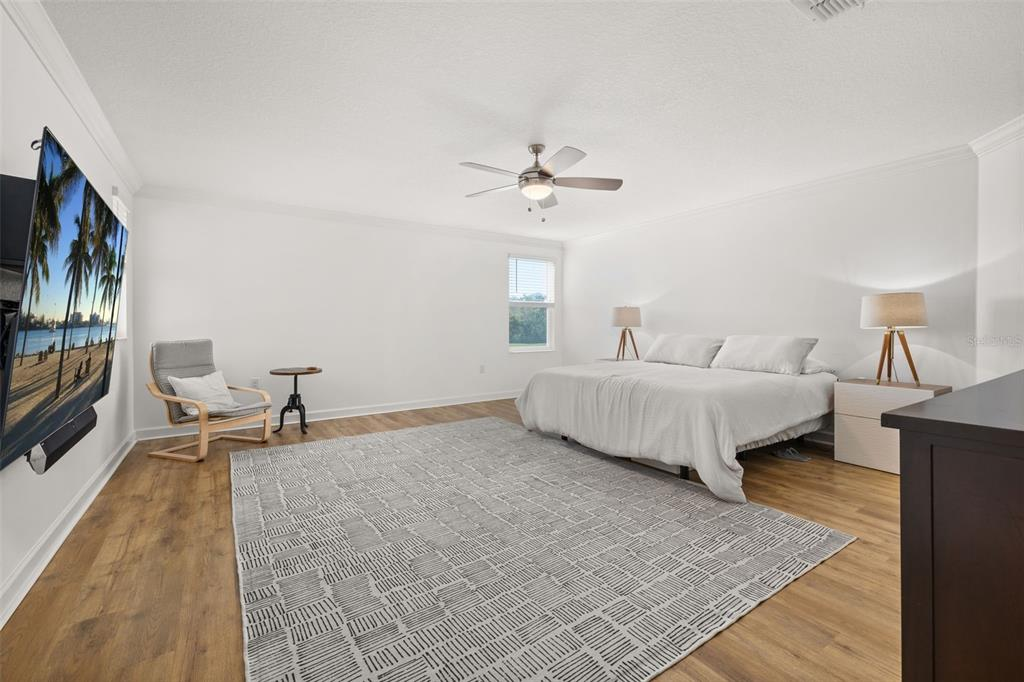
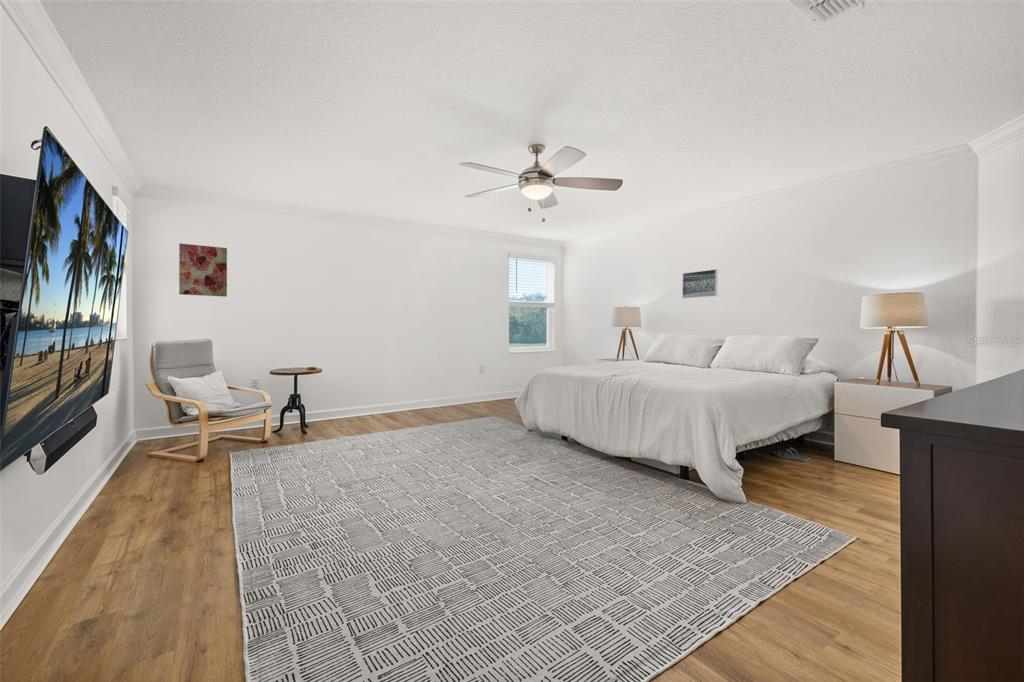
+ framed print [681,268,718,299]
+ wall art [178,242,228,298]
